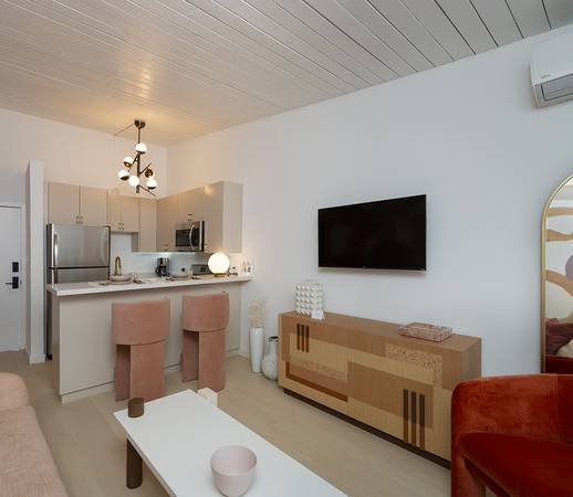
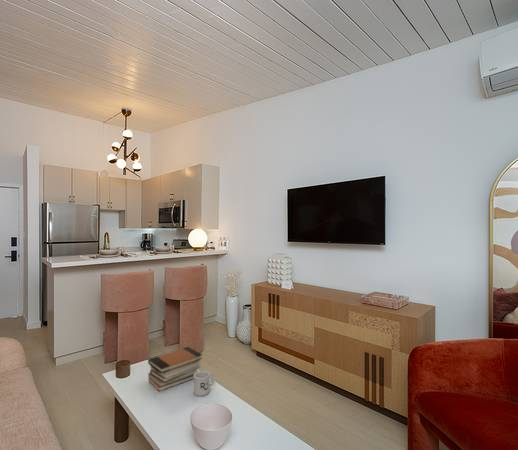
+ mug [193,370,215,397]
+ book stack [147,346,203,392]
